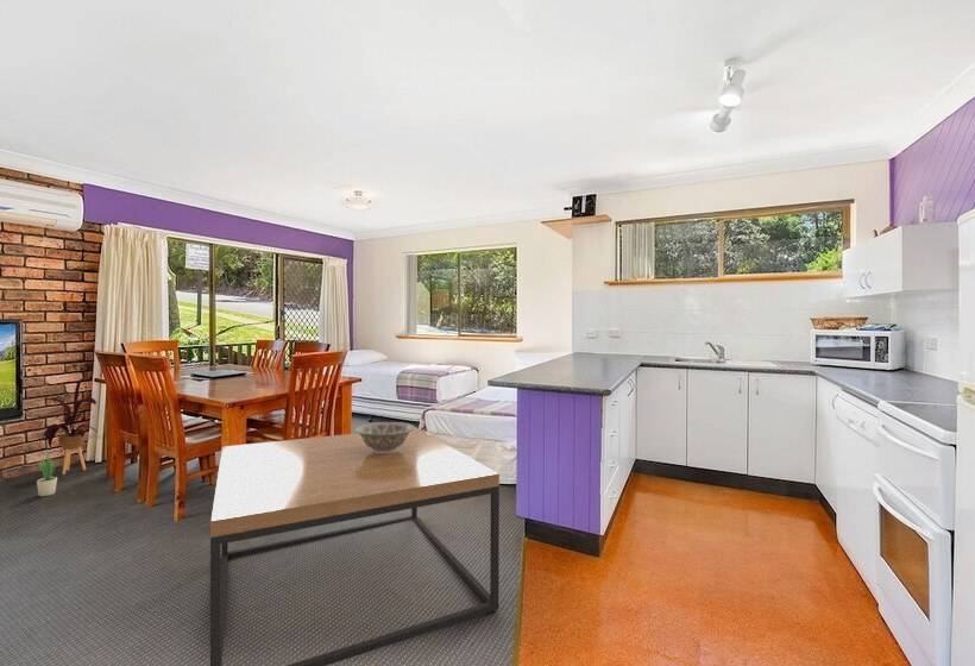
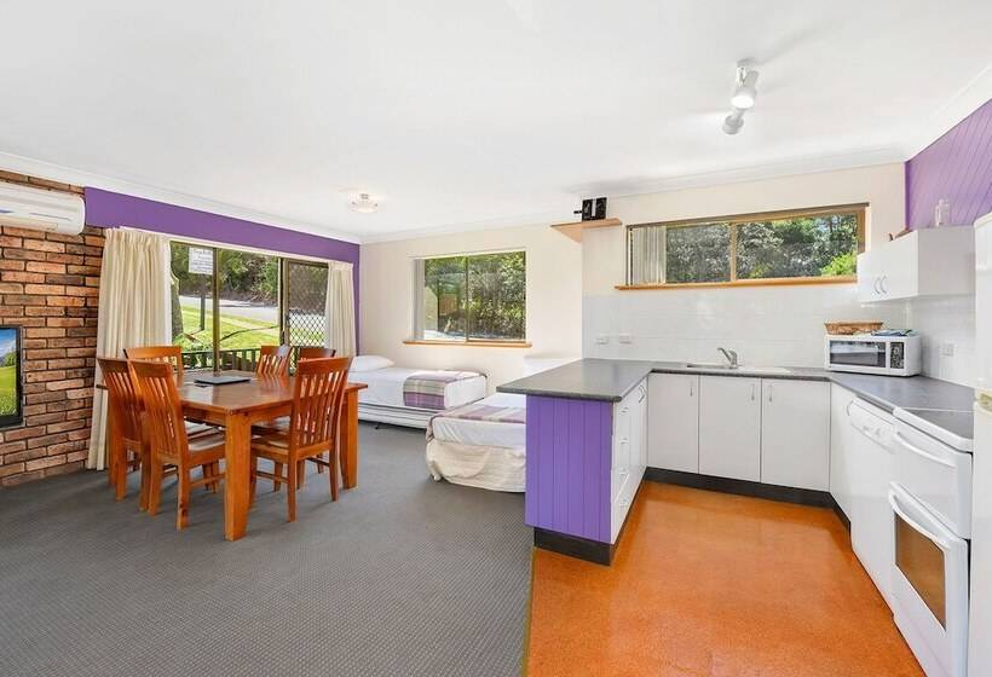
- decorative bowl [353,421,415,453]
- house plant [36,377,99,476]
- potted plant [36,452,58,497]
- coffee table [209,426,501,666]
